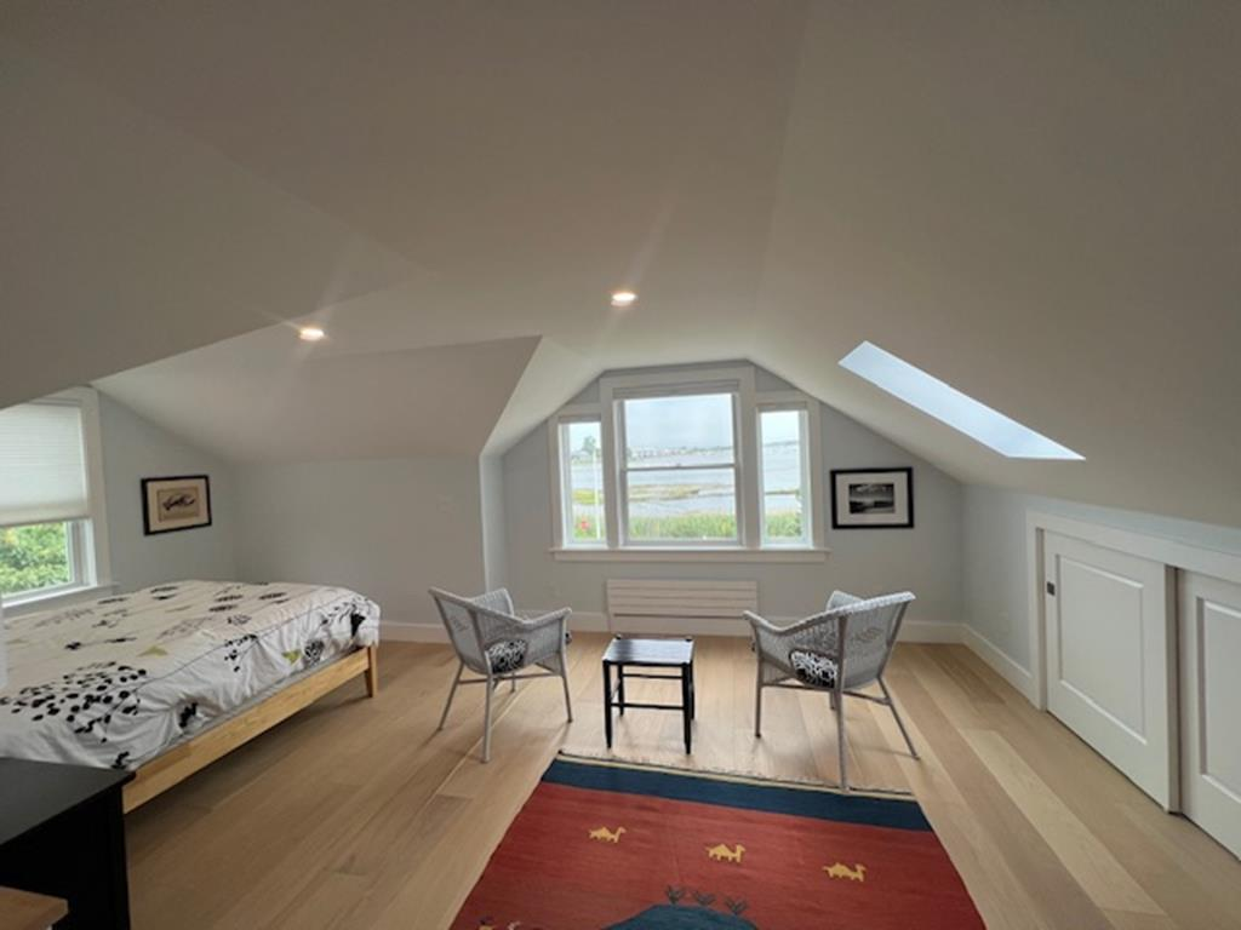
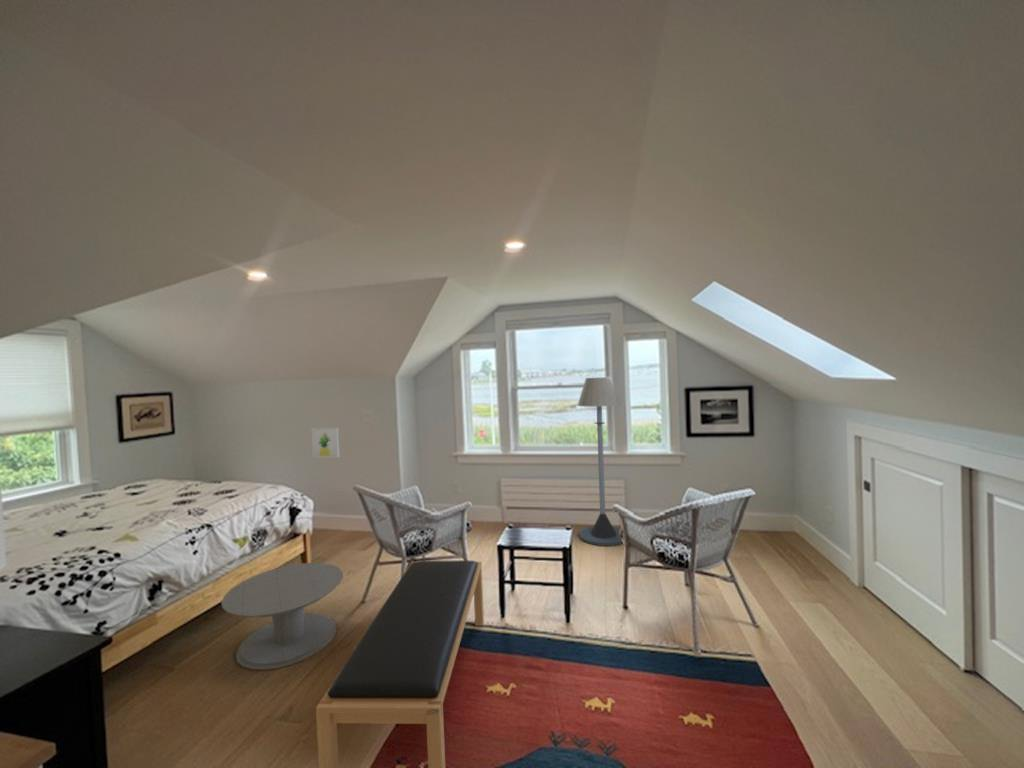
+ bench [315,559,485,768]
+ floor lamp [577,376,624,547]
+ wall art [310,427,340,458]
+ side table [220,562,344,671]
